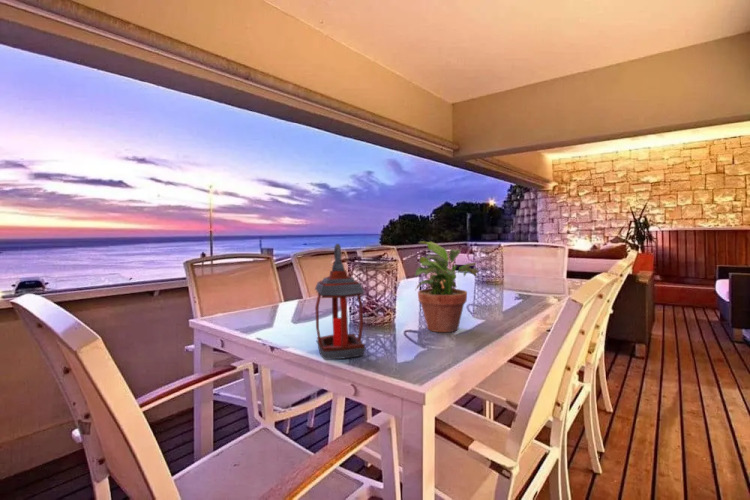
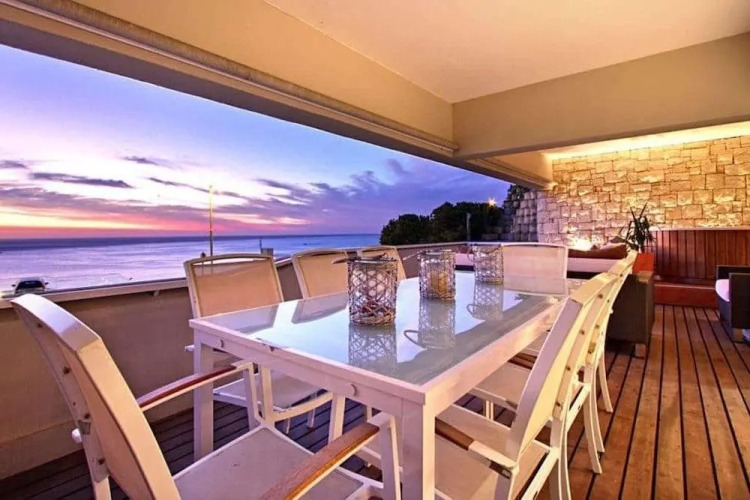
- lantern [314,243,367,361]
- potted plant [414,240,480,333]
